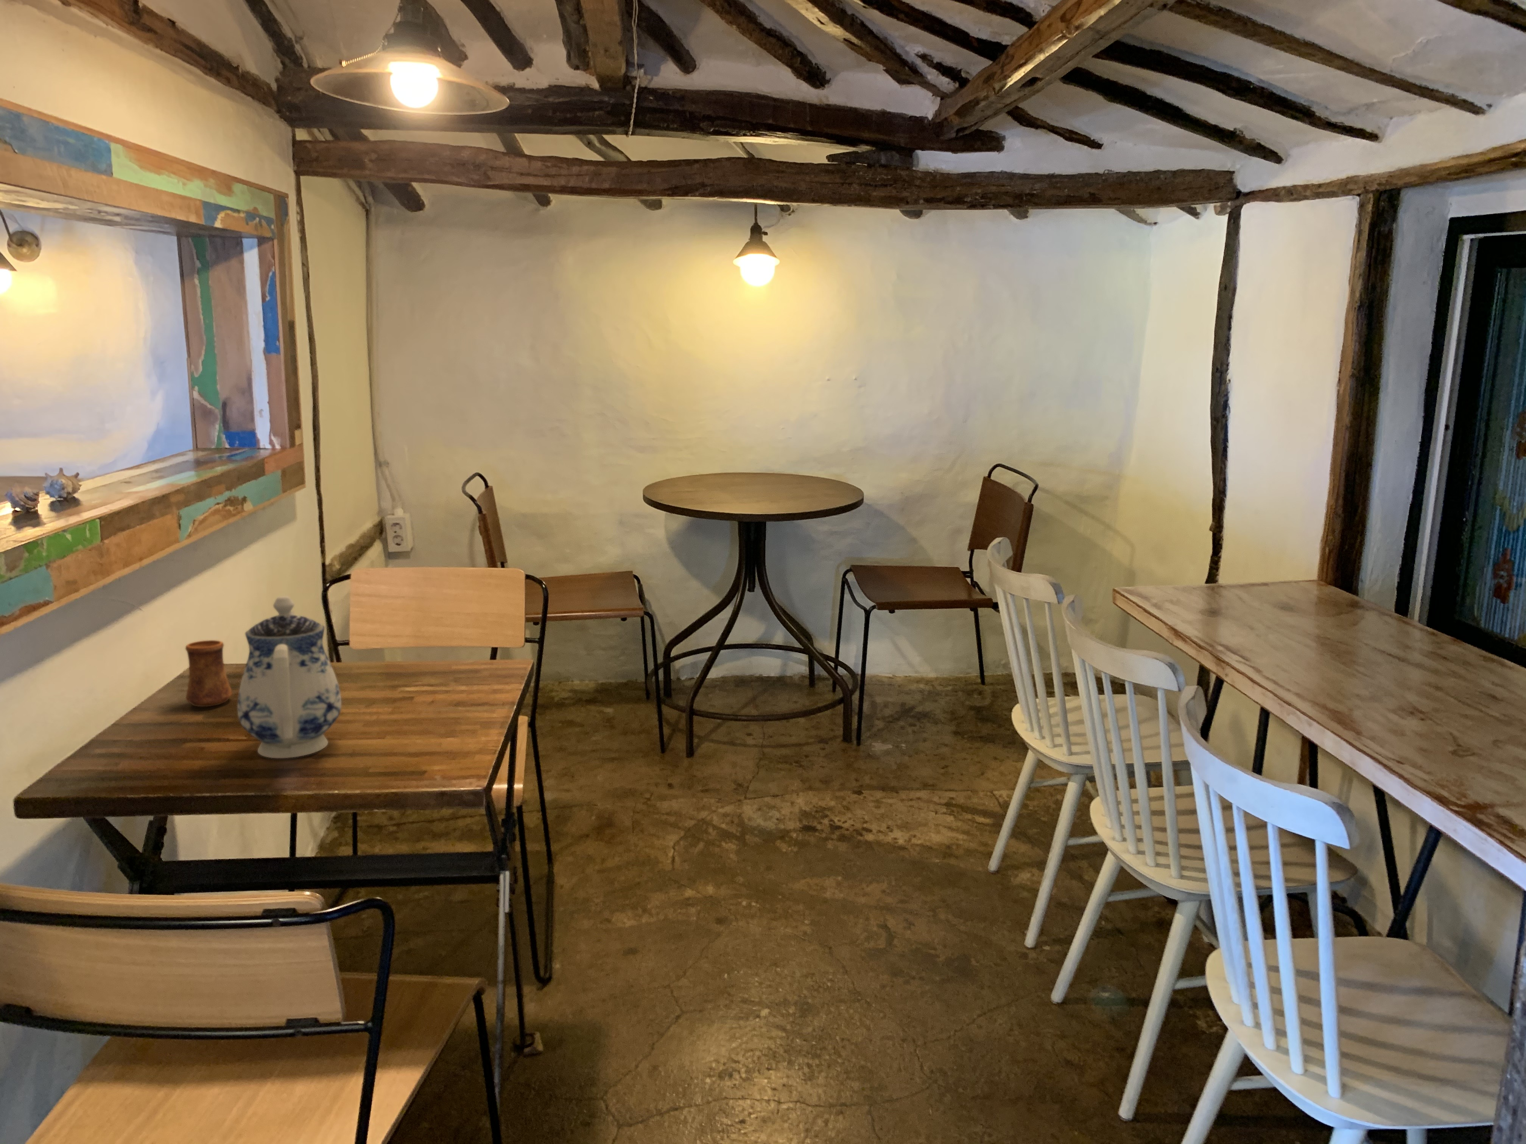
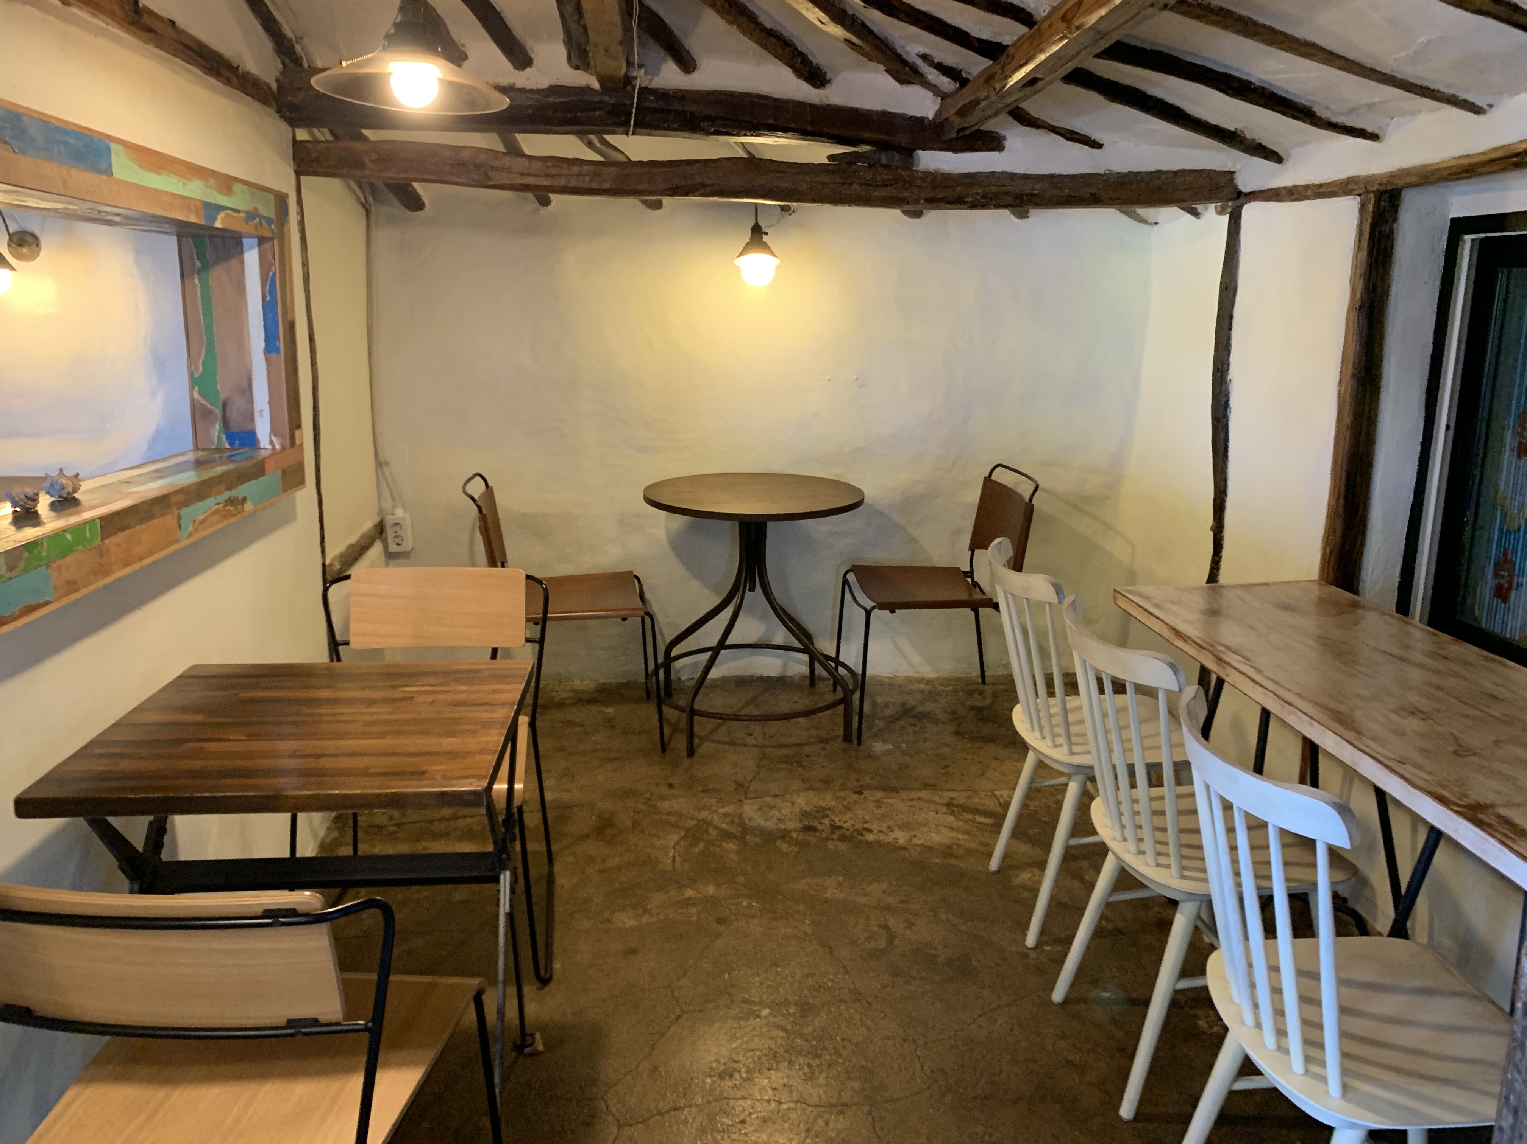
- teapot [237,596,342,758]
- cup [185,639,233,707]
